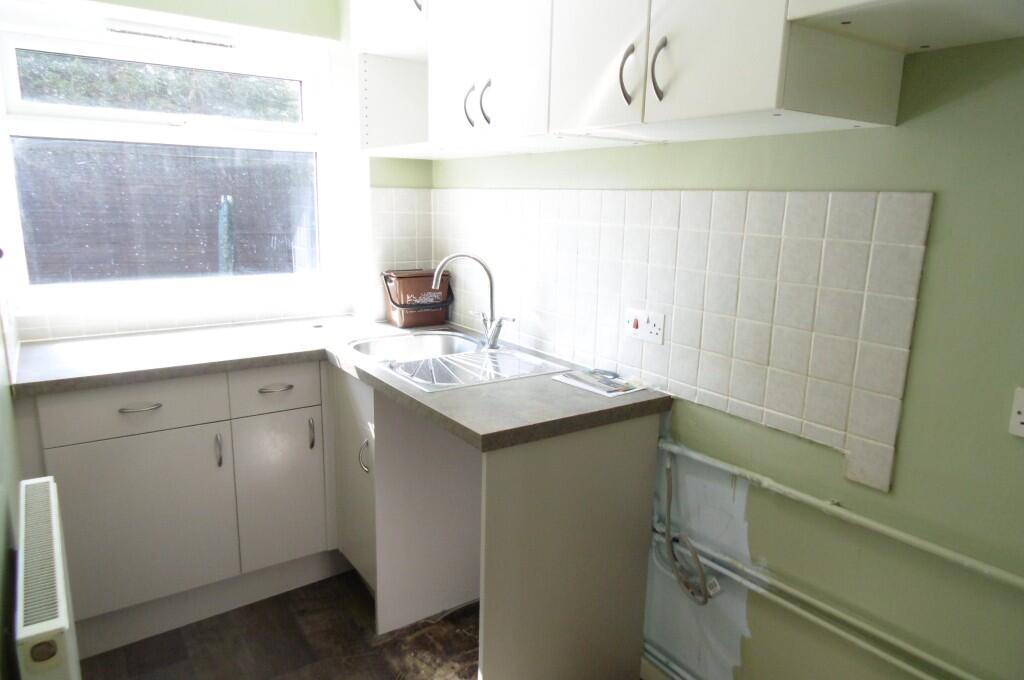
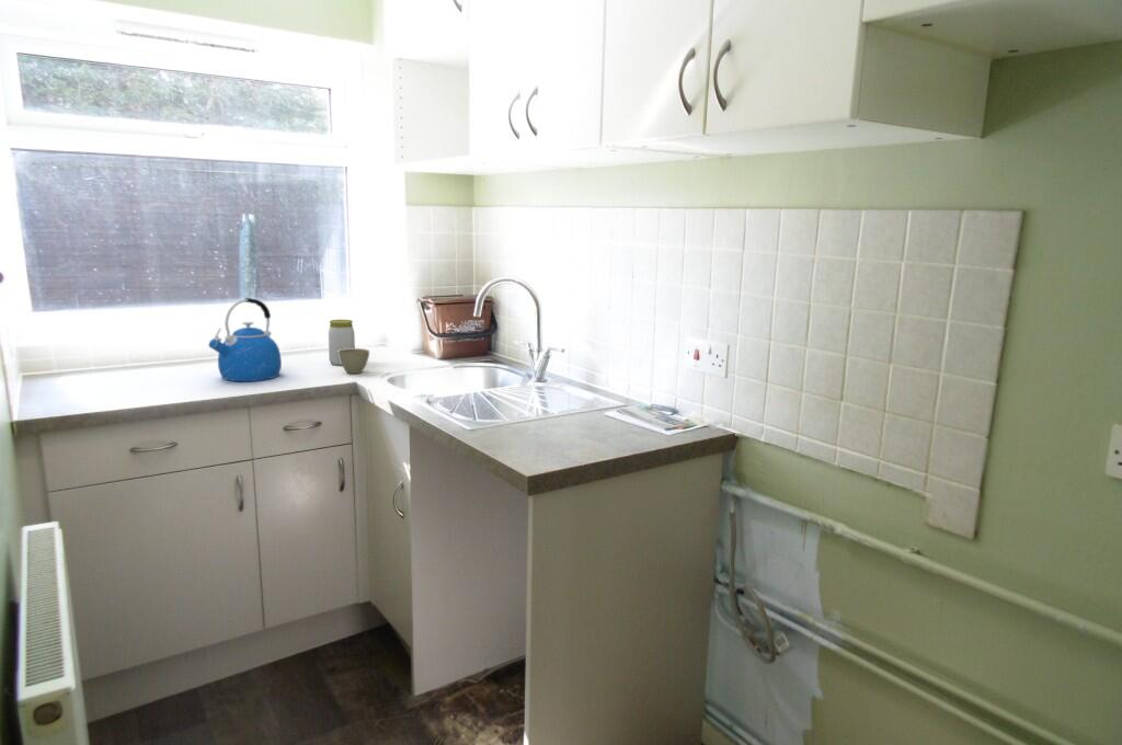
+ flower pot [337,347,370,375]
+ kettle [207,297,283,382]
+ jar [328,319,356,366]
